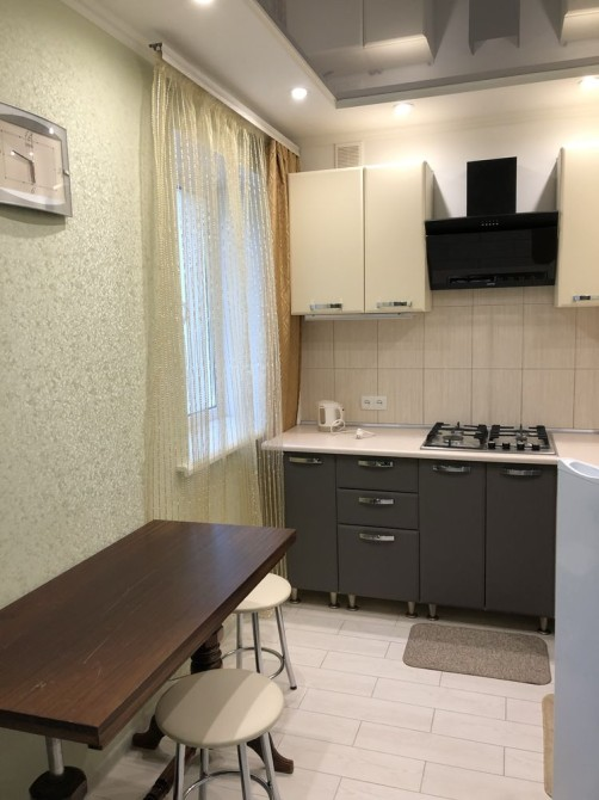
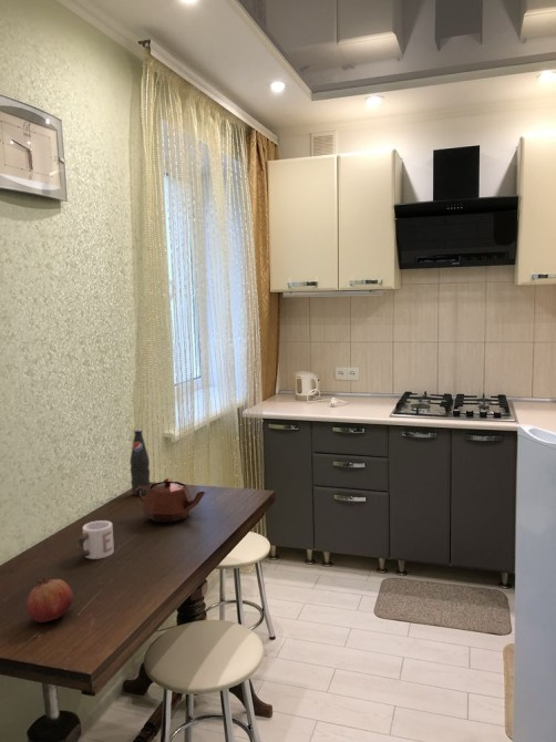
+ teapot [136,477,206,524]
+ fruit [25,576,74,624]
+ bottle [130,429,152,496]
+ mug [75,519,115,560]
